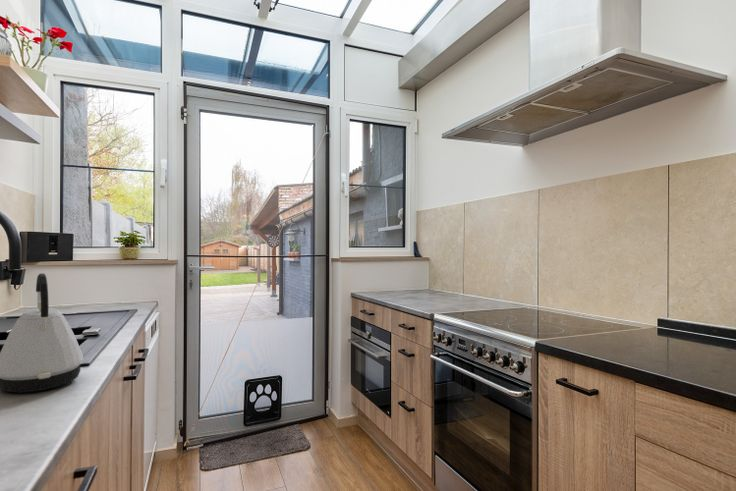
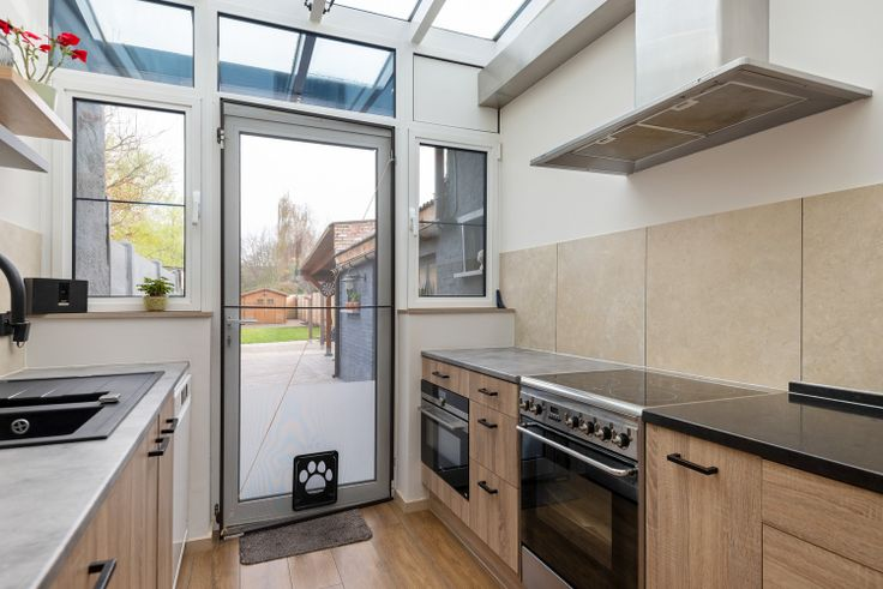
- kettle [0,273,84,394]
